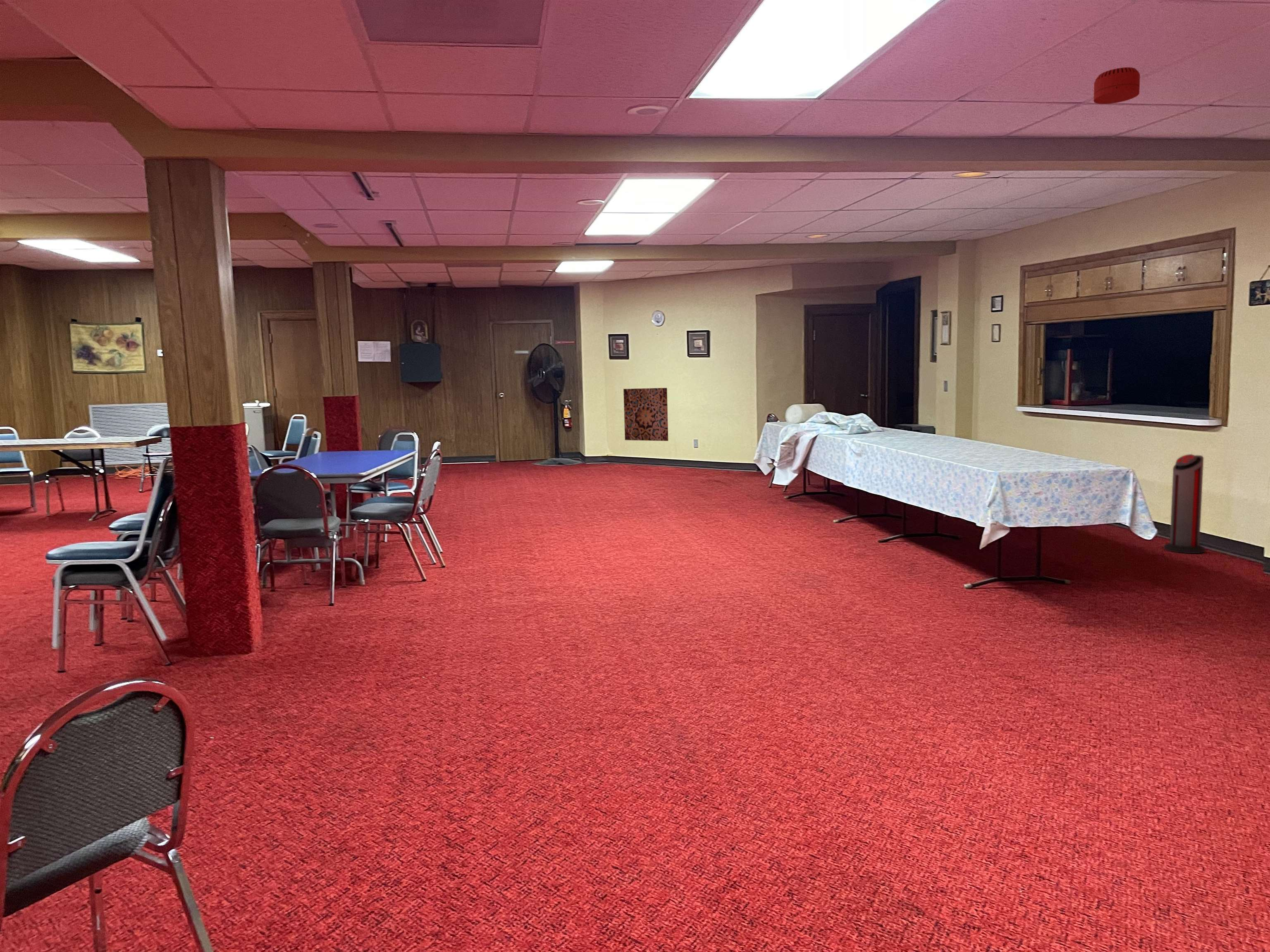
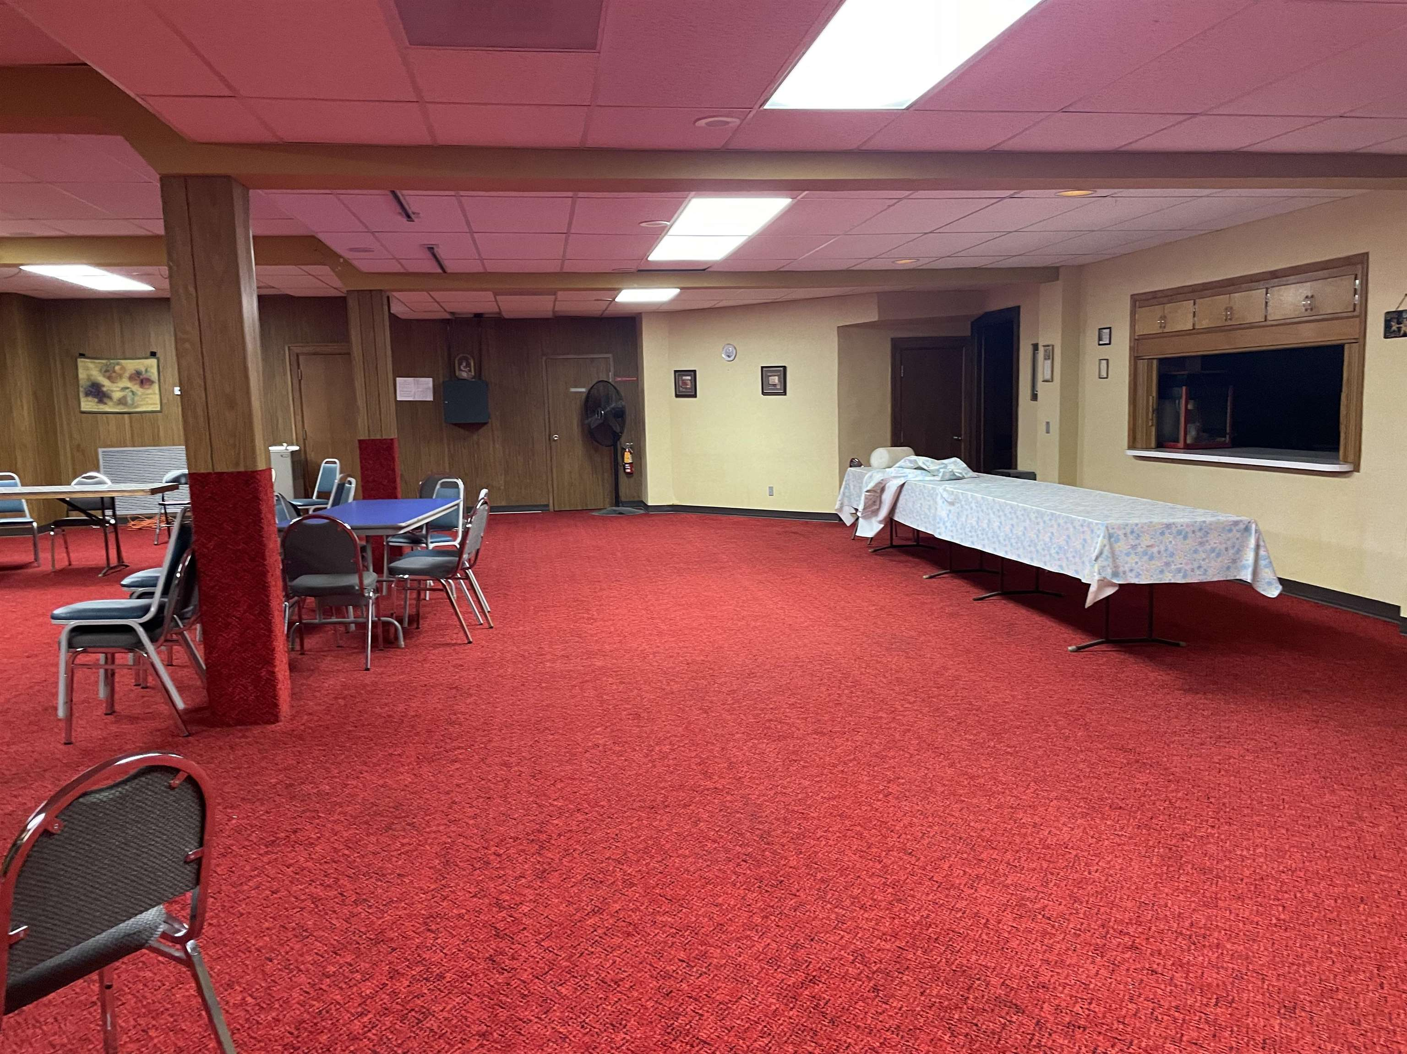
- smoke detector [1093,67,1141,105]
- air purifier [1163,454,1206,554]
- wall art [623,388,669,441]
